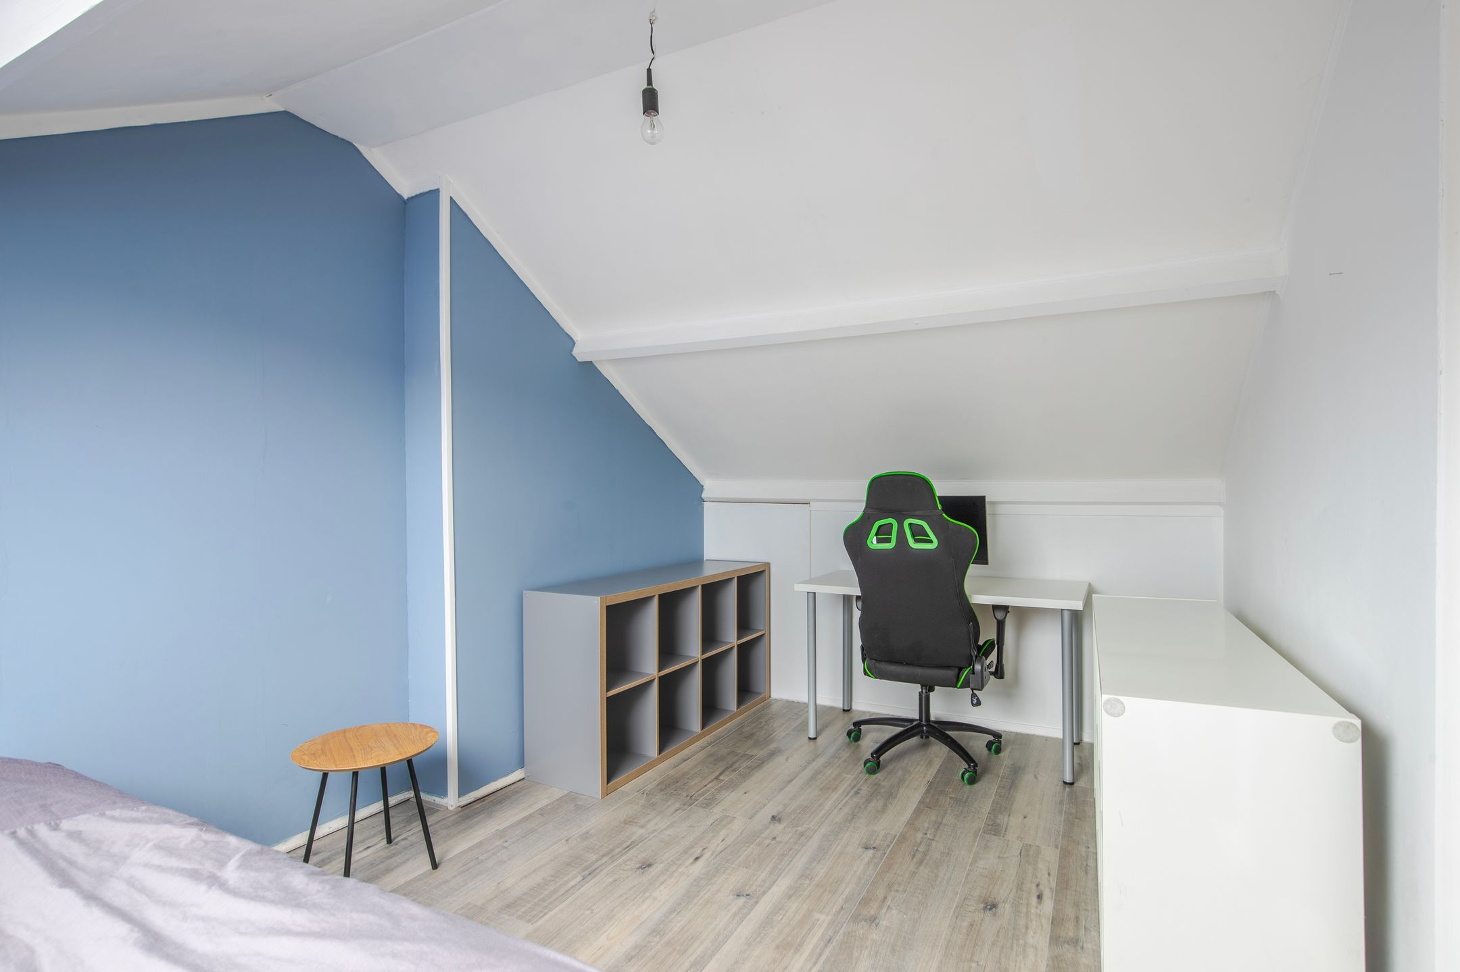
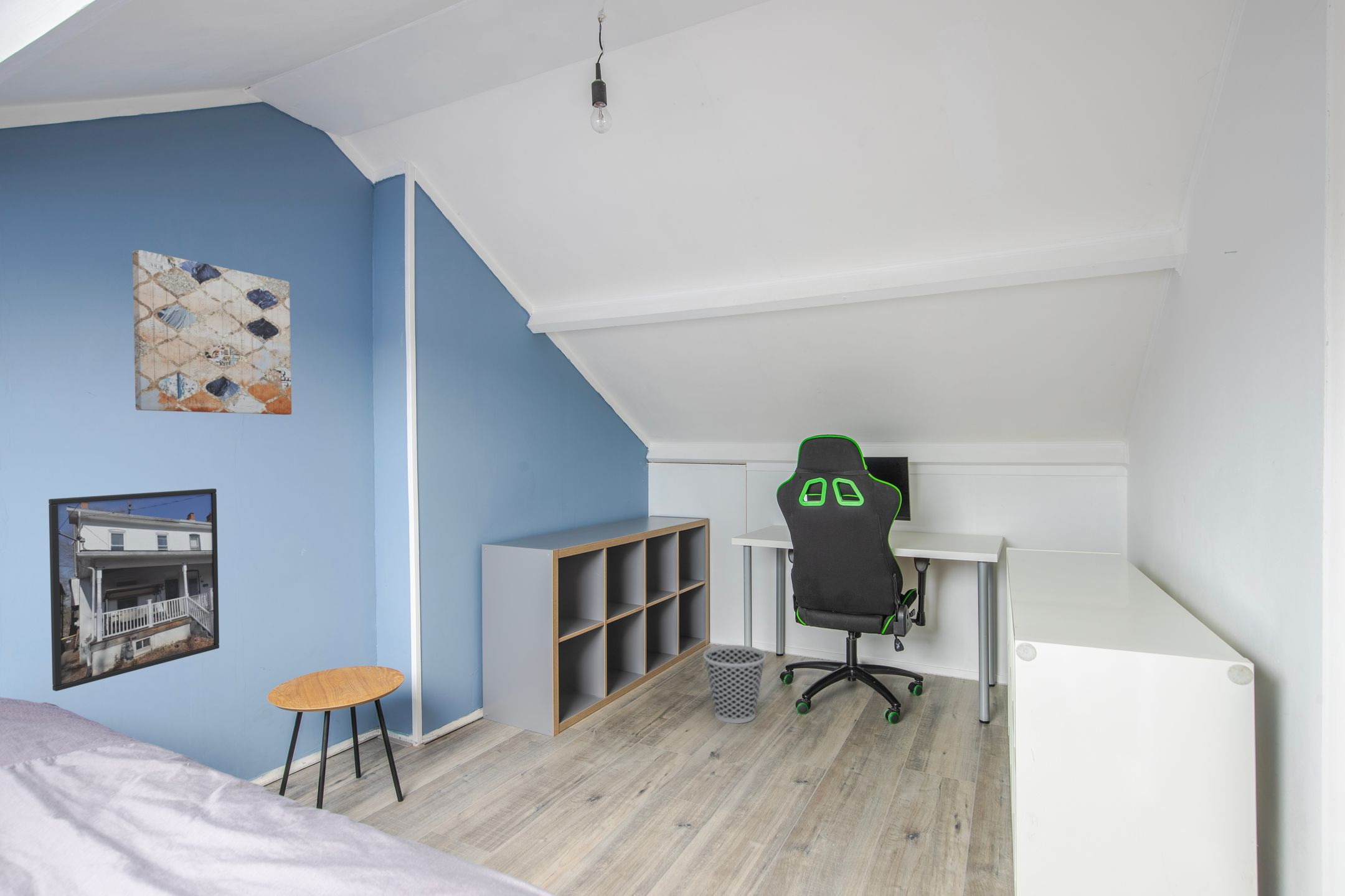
+ wall art [132,249,292,415]
+ wastebasket [703,644,767,724]
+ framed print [48,488,220,692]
